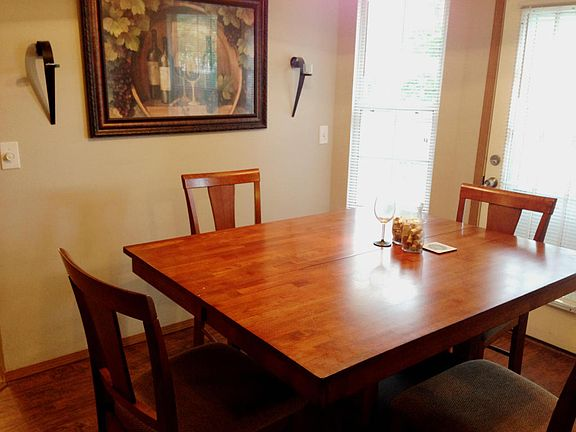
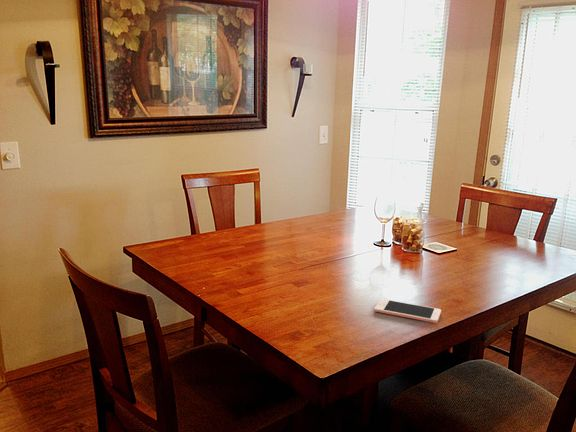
+ cell phone [373,298,442,324]
